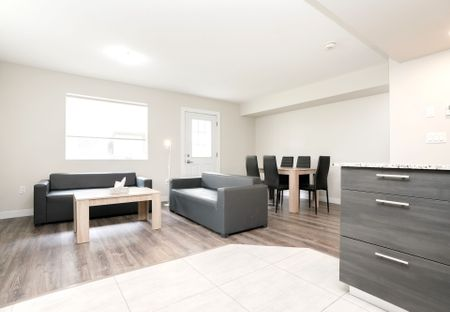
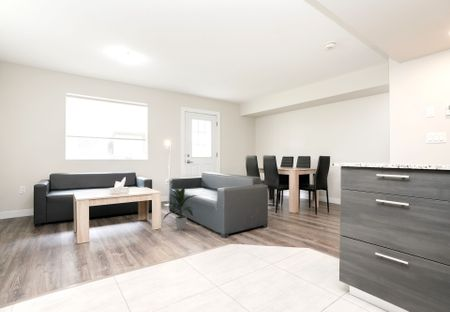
+ indoor plant [162,186,199,231]
